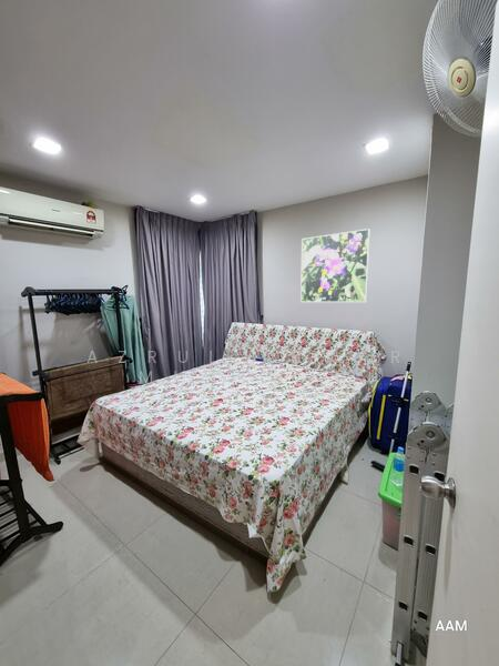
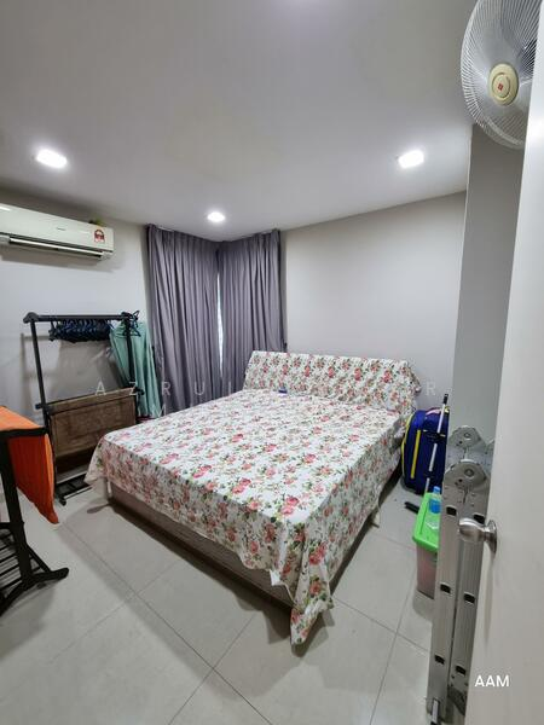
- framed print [299,228,370,303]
